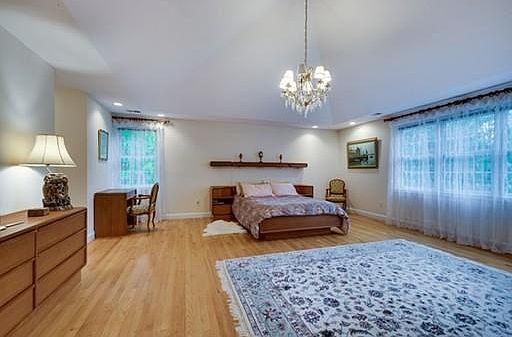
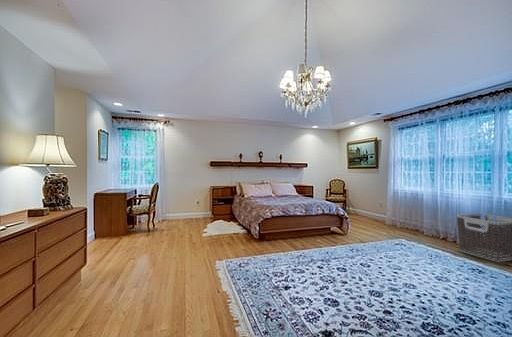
+ clothes hamper [456,212,512,263]
